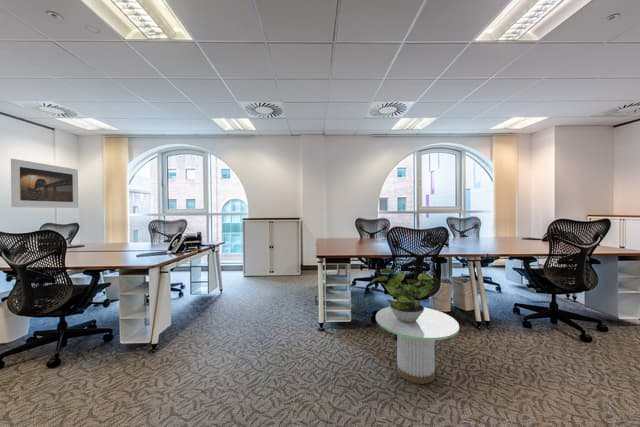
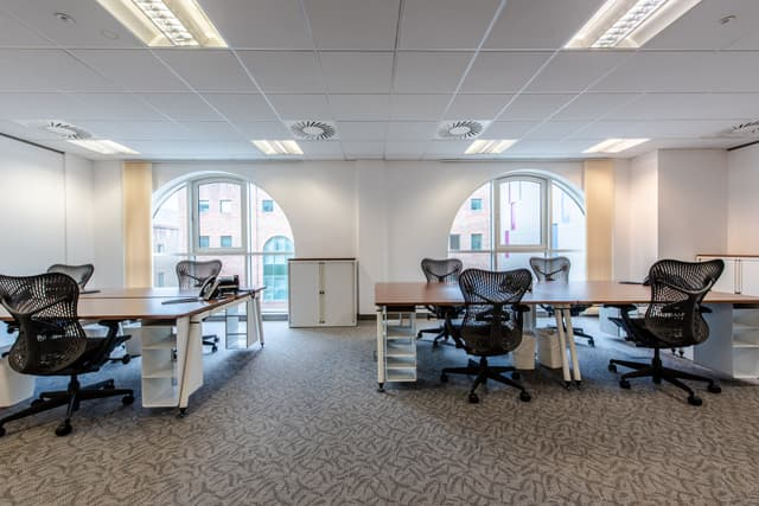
- side table [375,306,460,385]
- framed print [10,158,79,209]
- potted plant [371,268,435,322]
